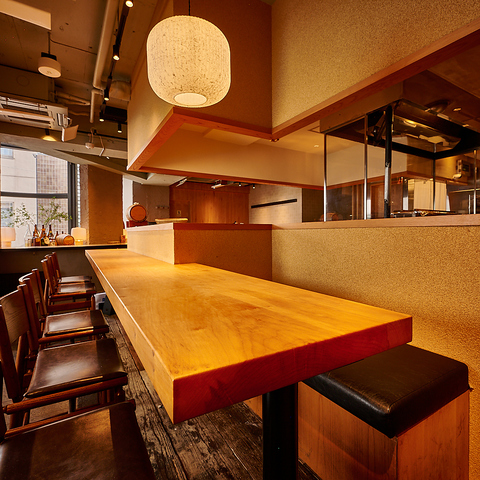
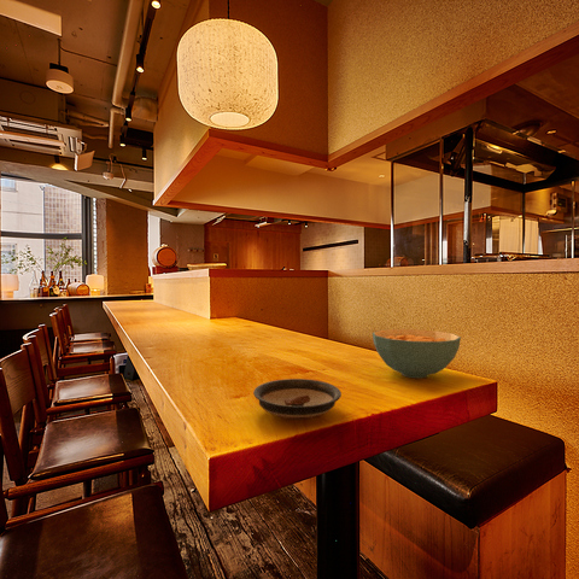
+ saucer [252,378,343,421]
+ cereal bowl [372,328,462,379]
